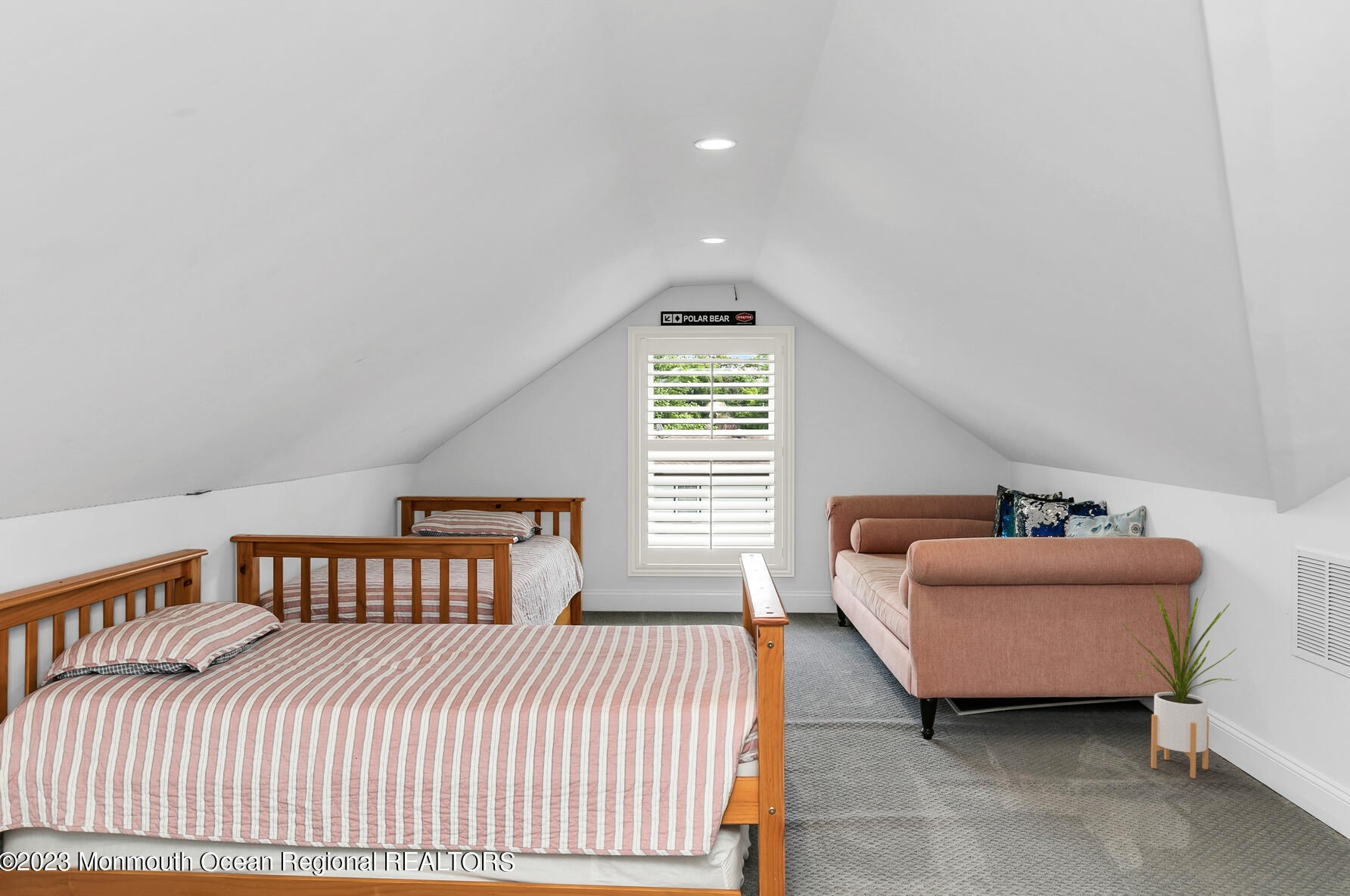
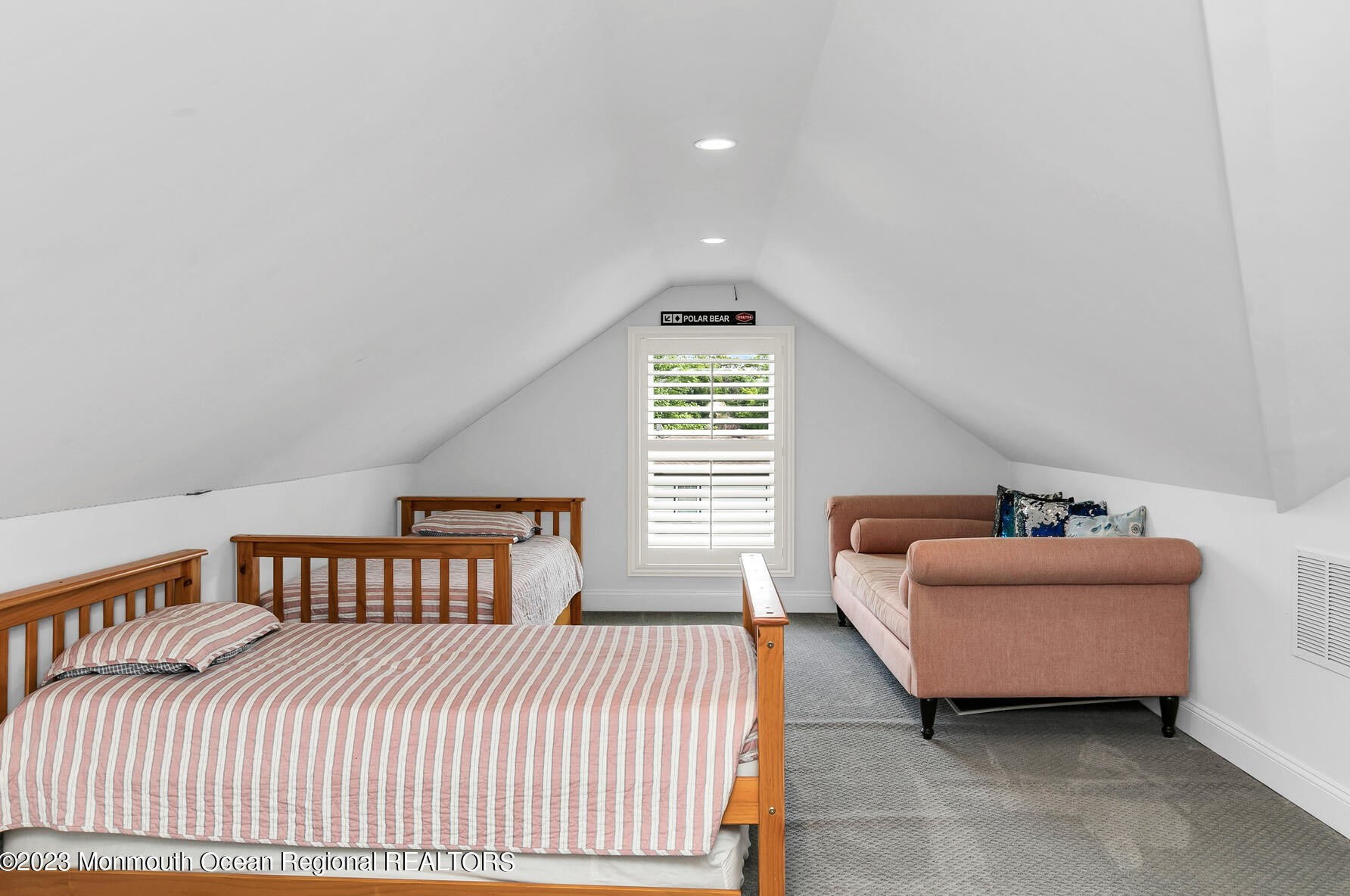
- house plant [1121,580,1239,779]
